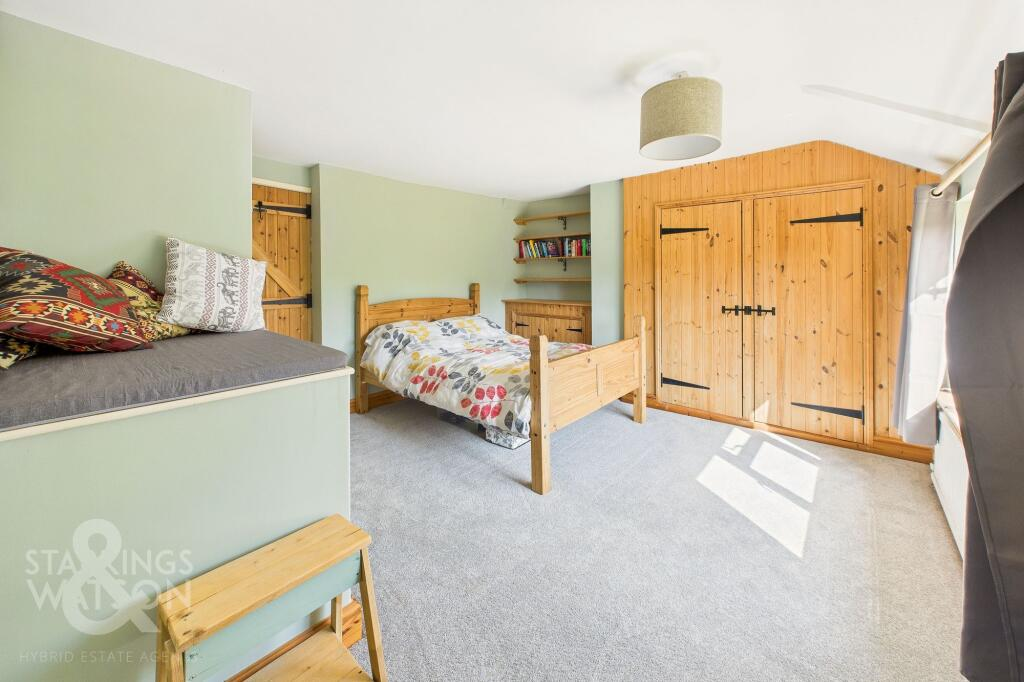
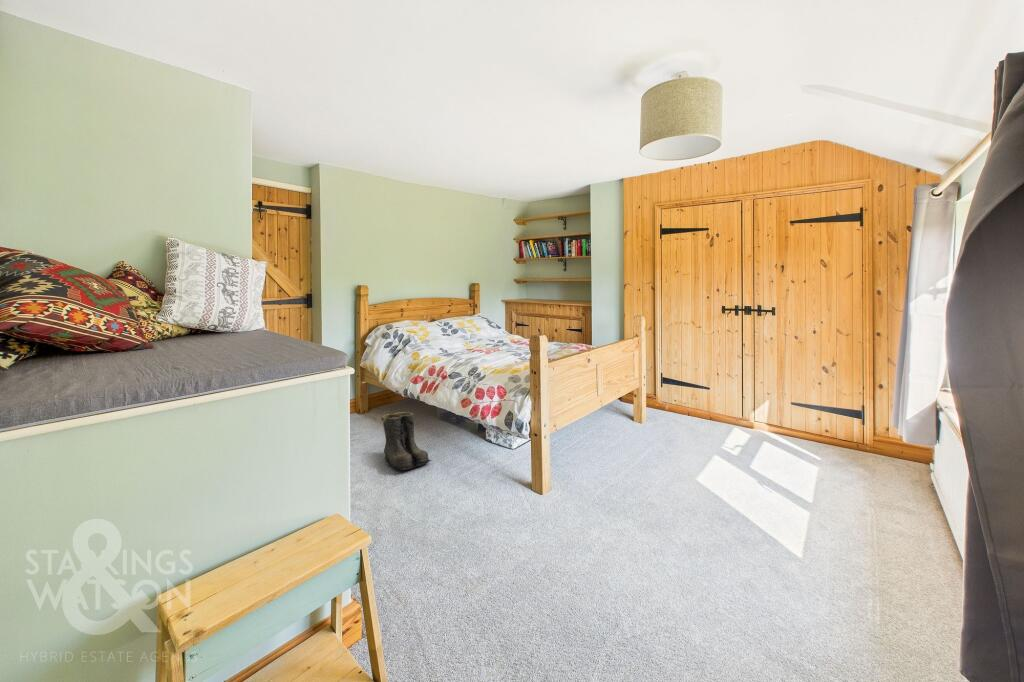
+ boots [381,411,433,471]
